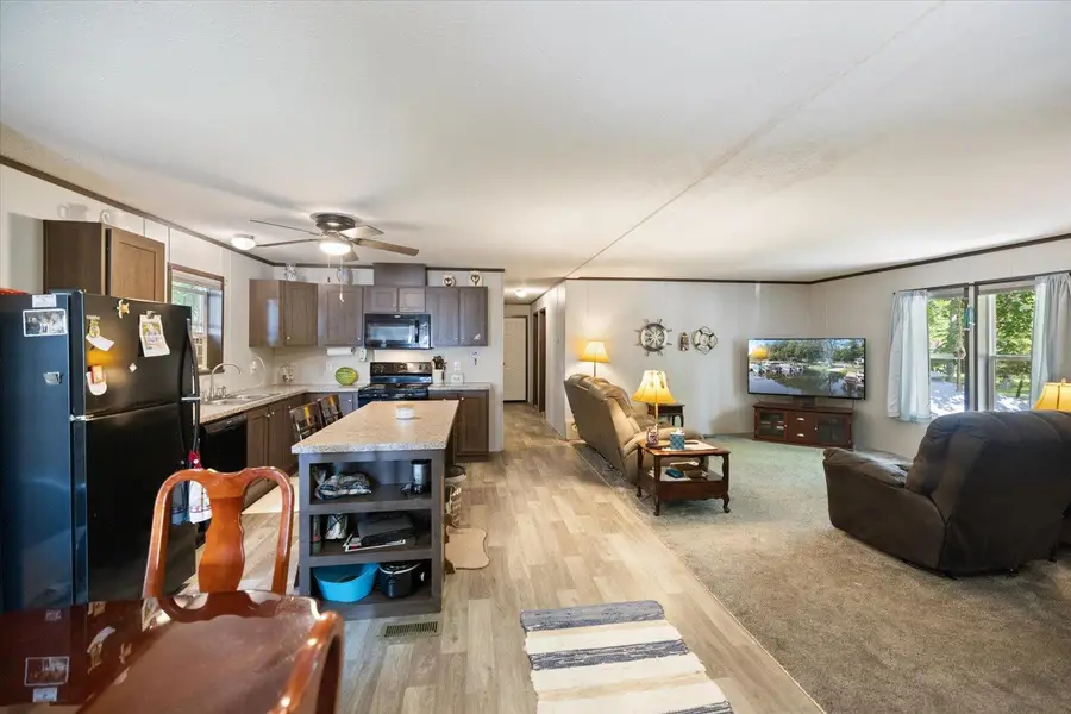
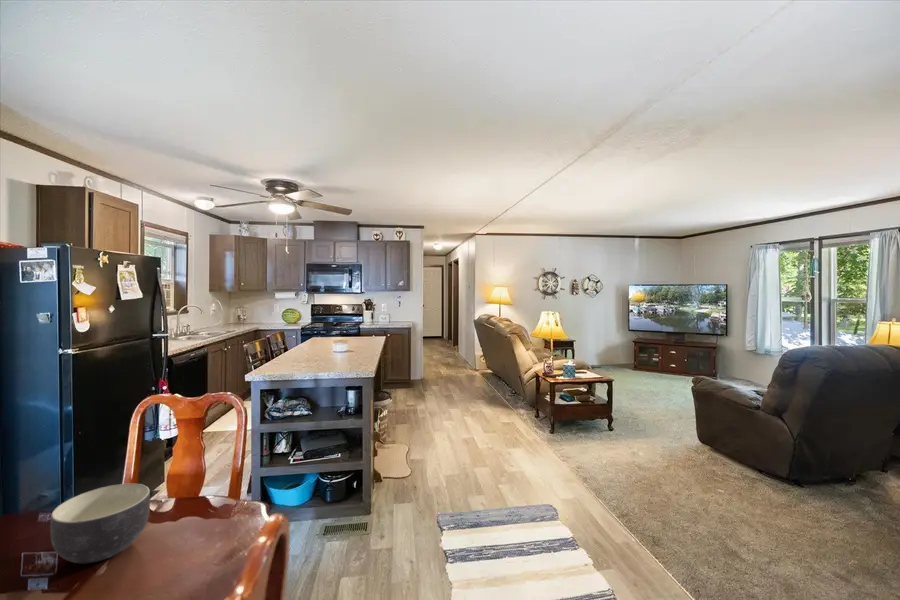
+ bowl [49,483,151,564]
